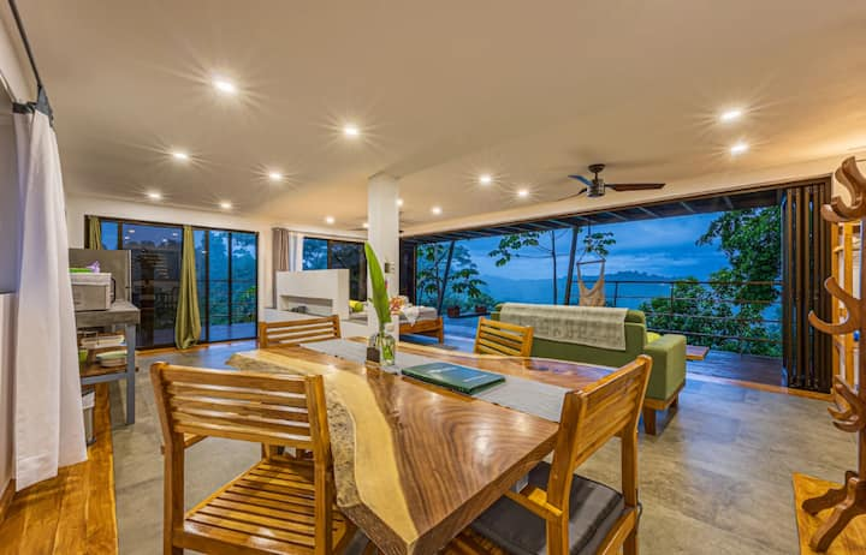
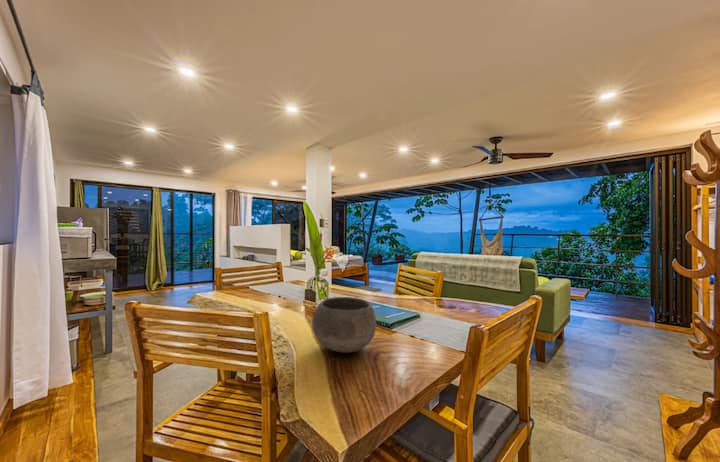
+ bowl [311,296,377,354]
